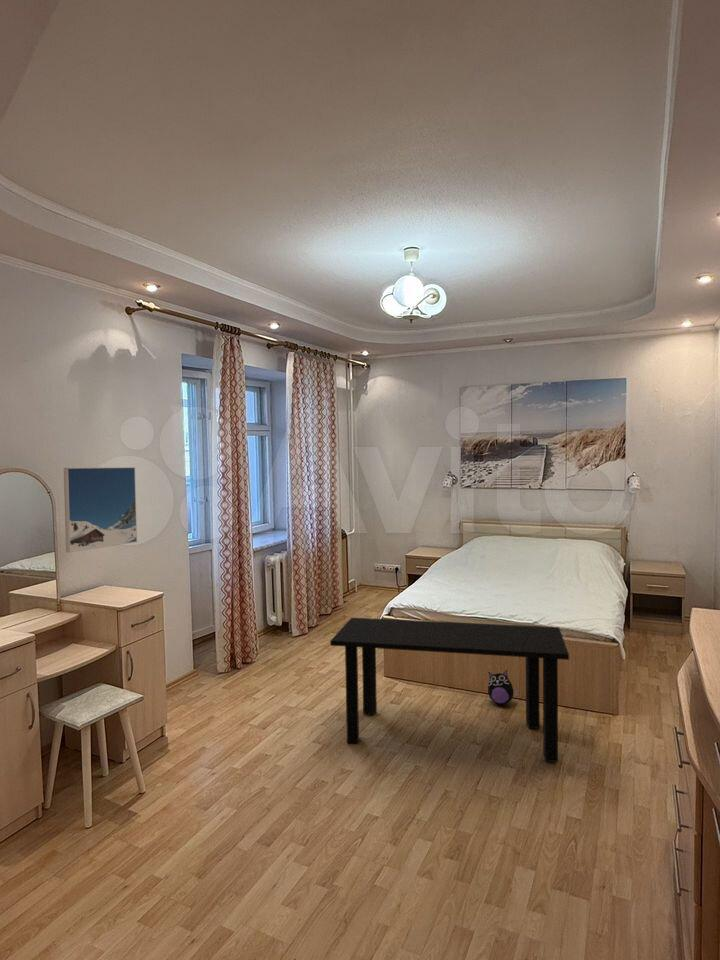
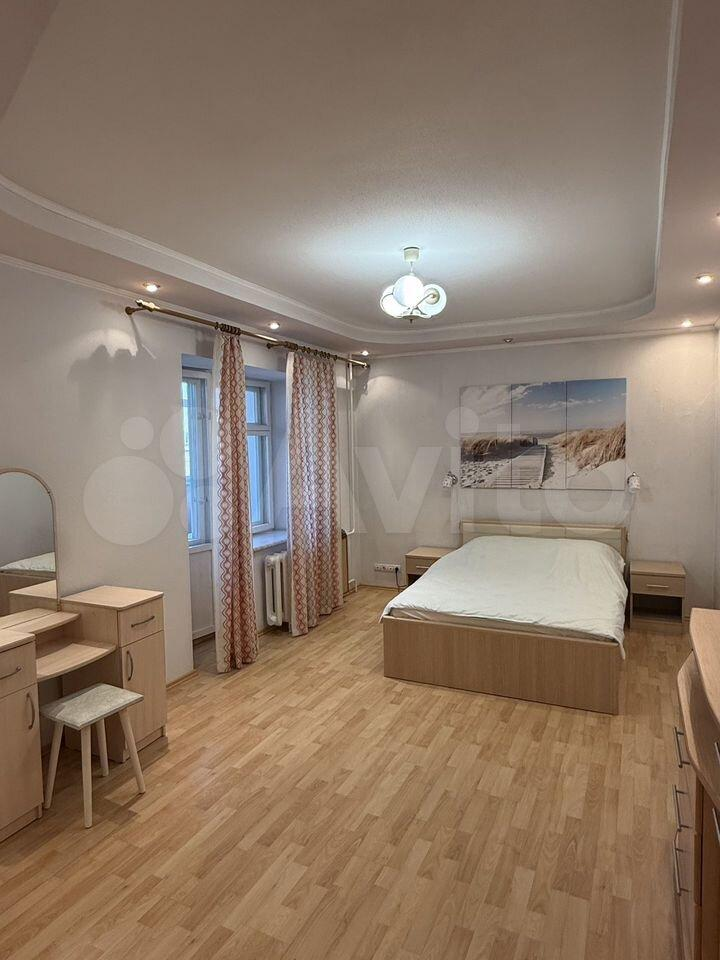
- plush toy [487,669,518,706]
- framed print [63,466,138,553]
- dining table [329,617,570,763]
